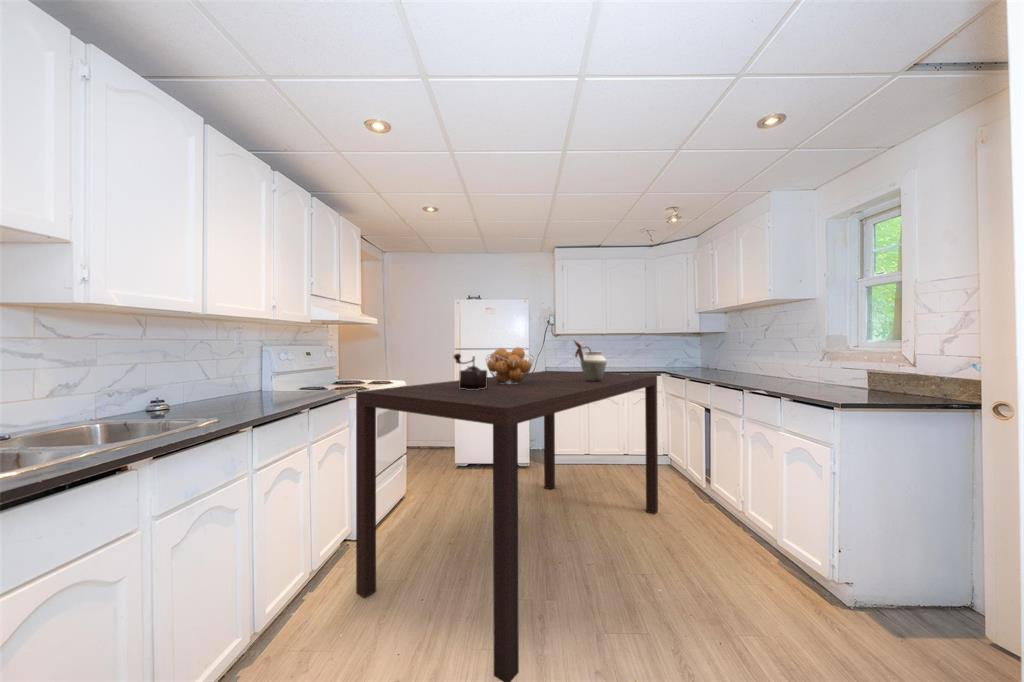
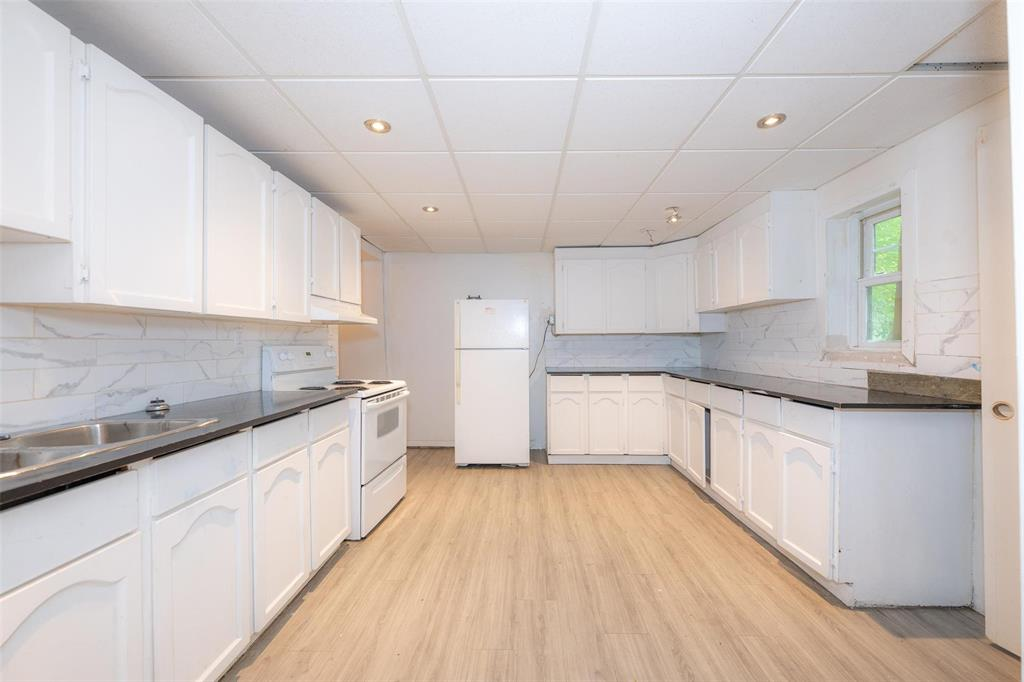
- vase [573,339,608,382]
- fruit basket [485,346,535,385]
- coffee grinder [452,352,488,390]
- dining table [355,370,659,682]
